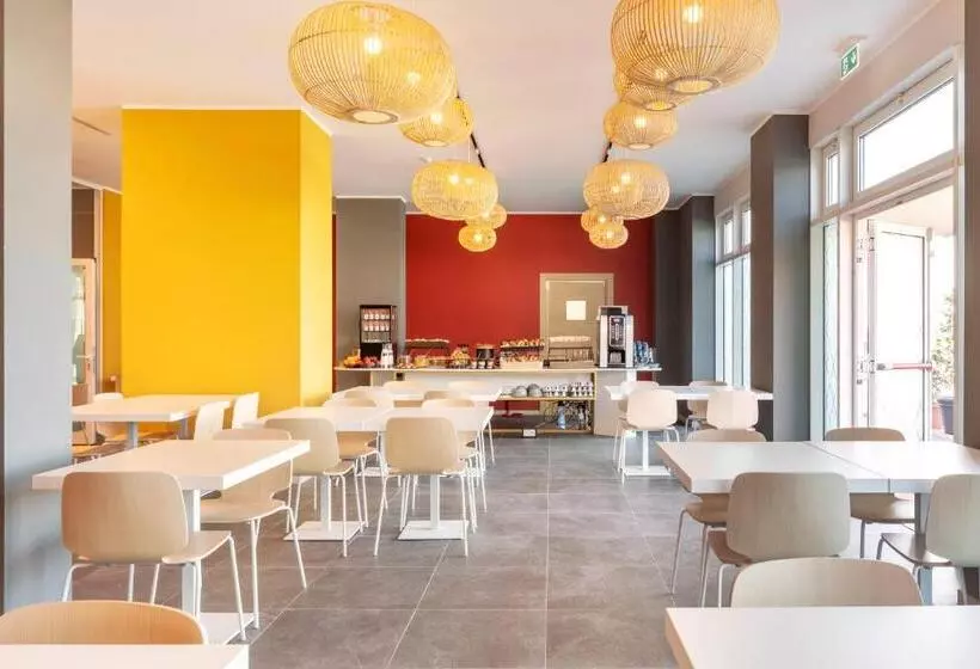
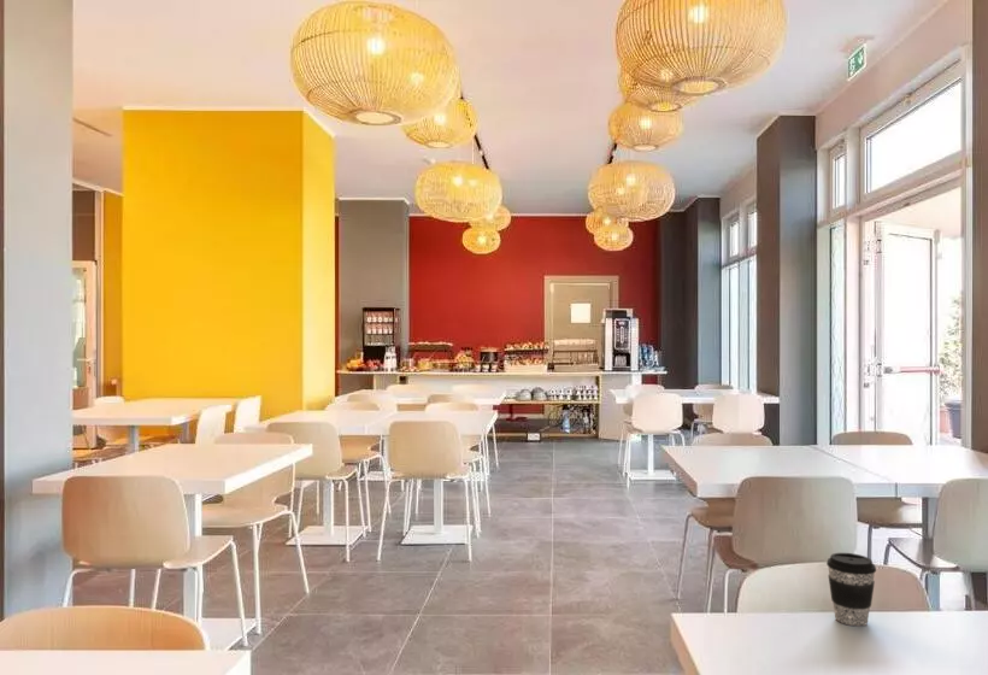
+ coffee cup [825,552,877,627]
